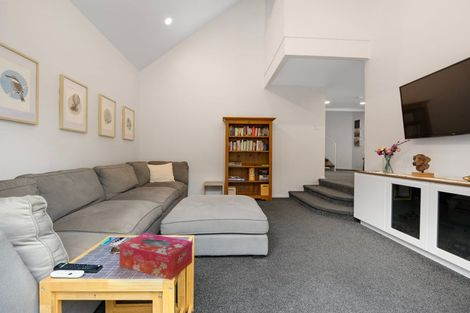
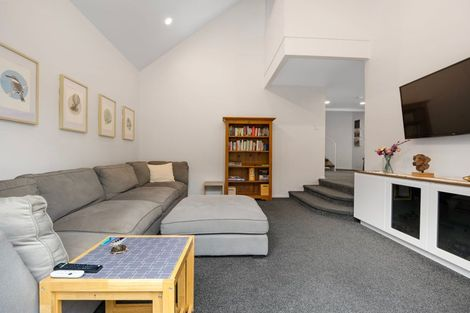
- tissue box [119,232,193,281]
